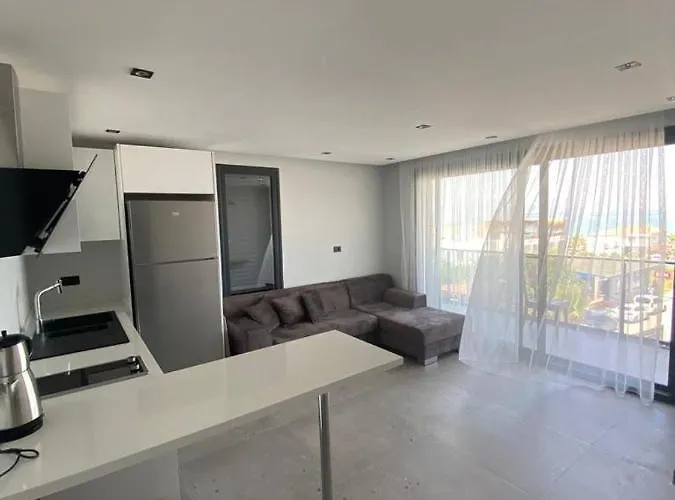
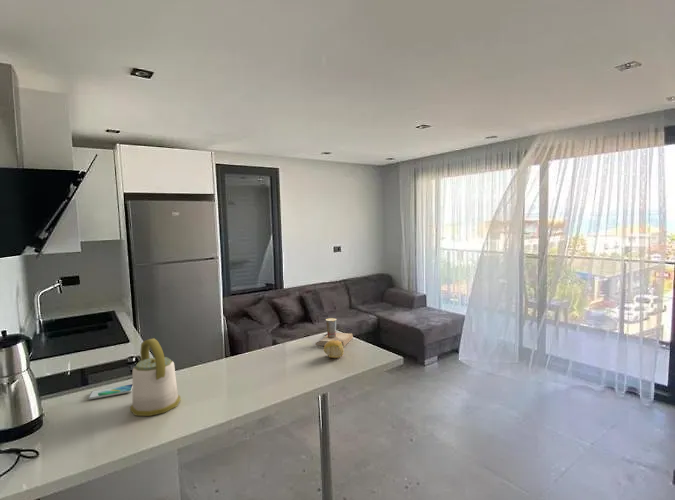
+ kettle [129,337,181,417]
+ cup [315,317,354,348]
+ smartphone [87,383,133,400]
+ fruit [323,340,345,359]
